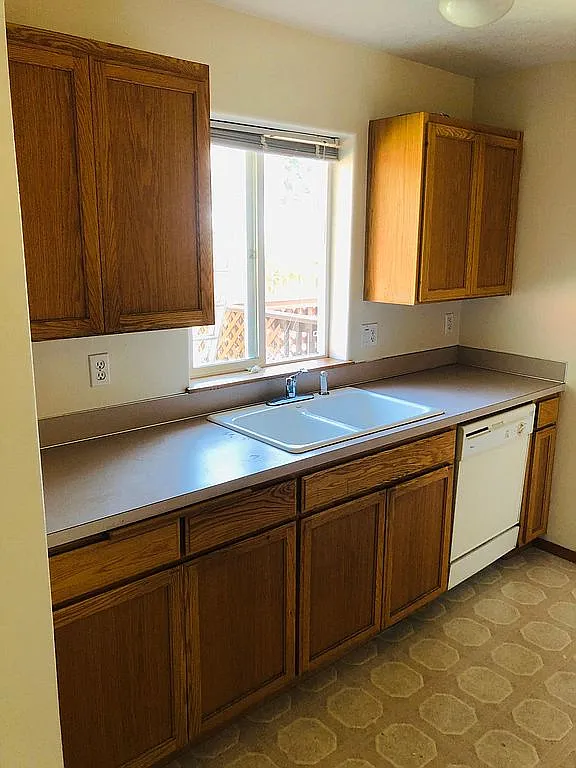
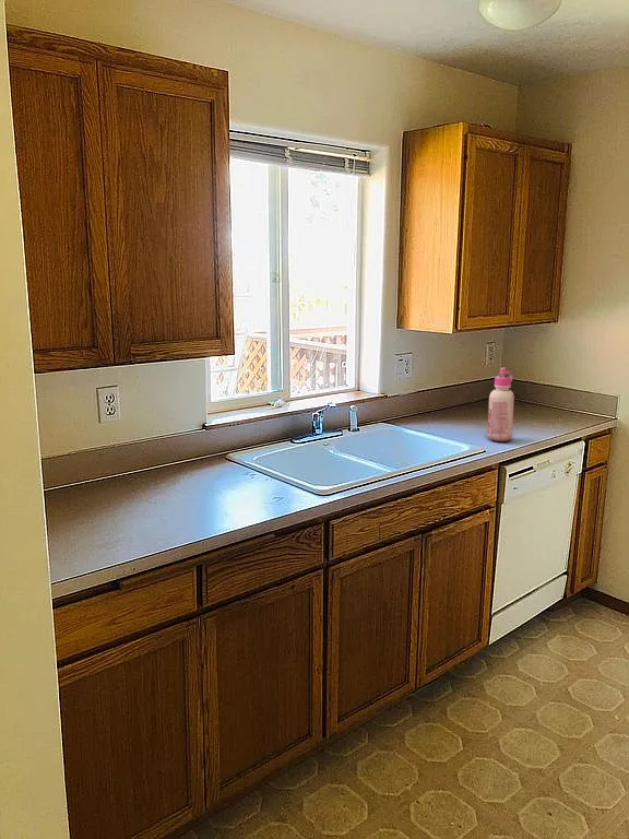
+ glue bottle [486,366,515,444]
